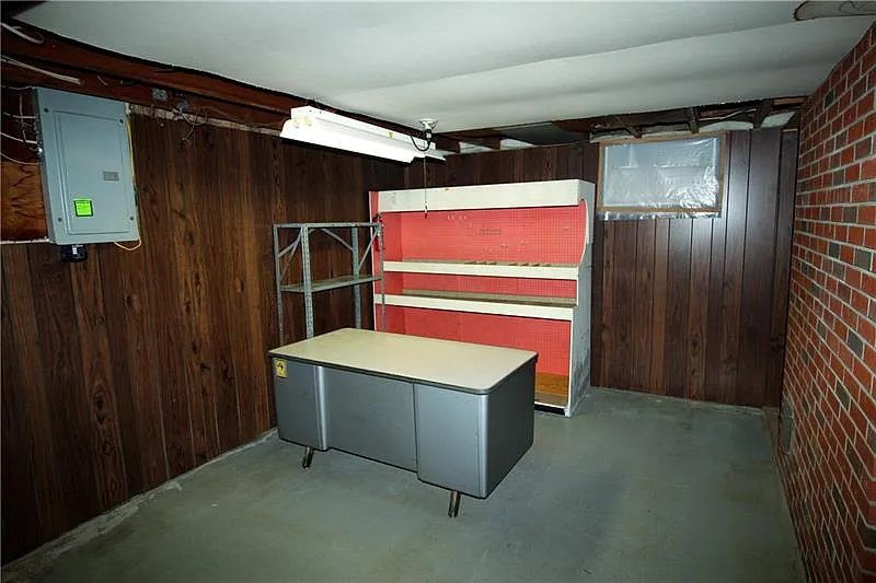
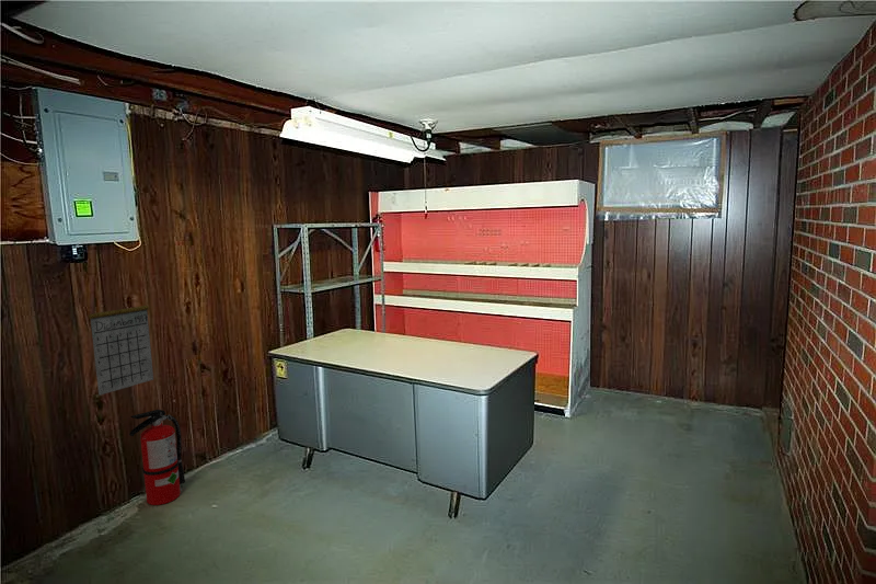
+ calendar [88,295,154,397]
+ fire extinguisher [128,409,186,506]
